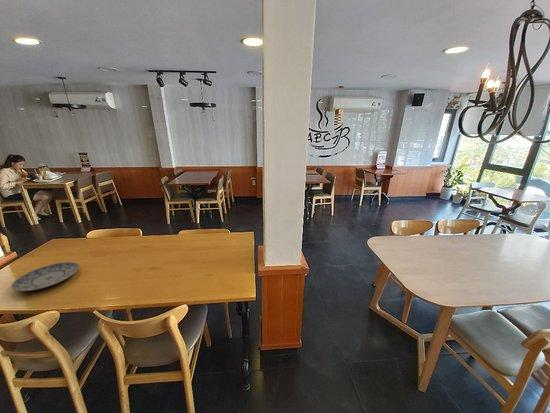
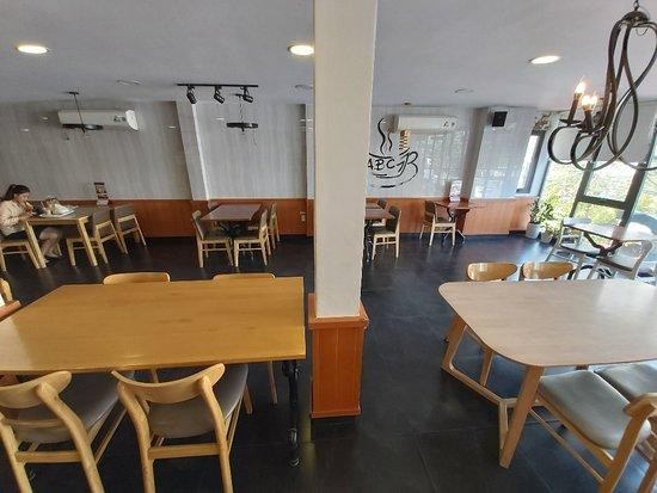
- plate [11,261,80,292]
